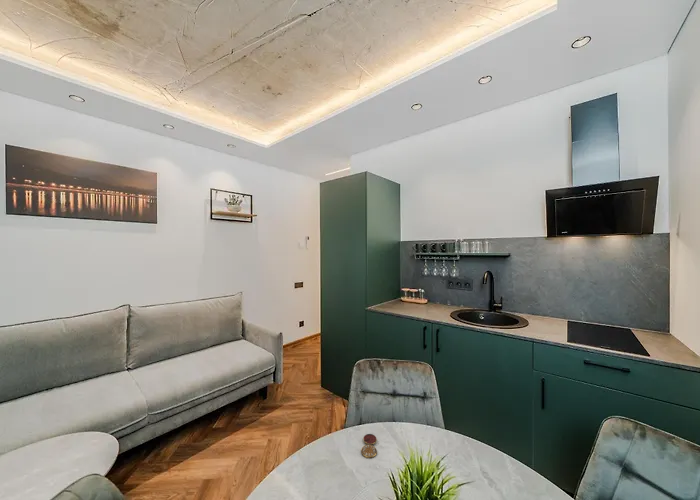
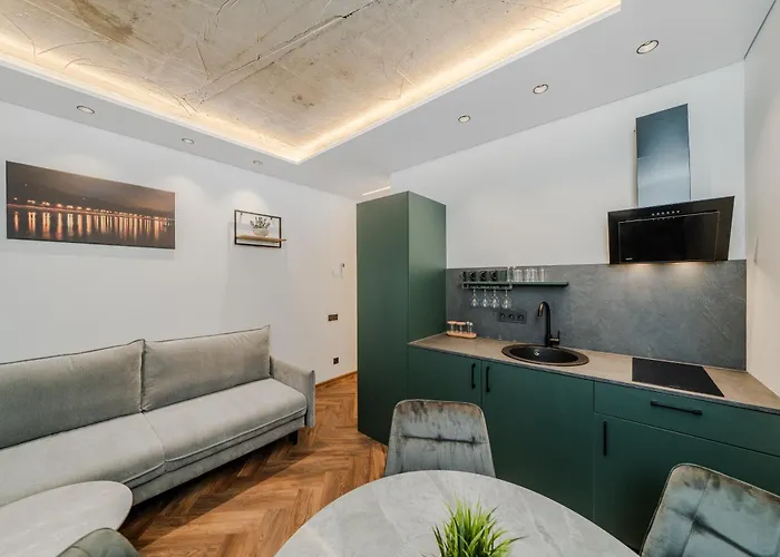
- coaster [360,433,378,459]
